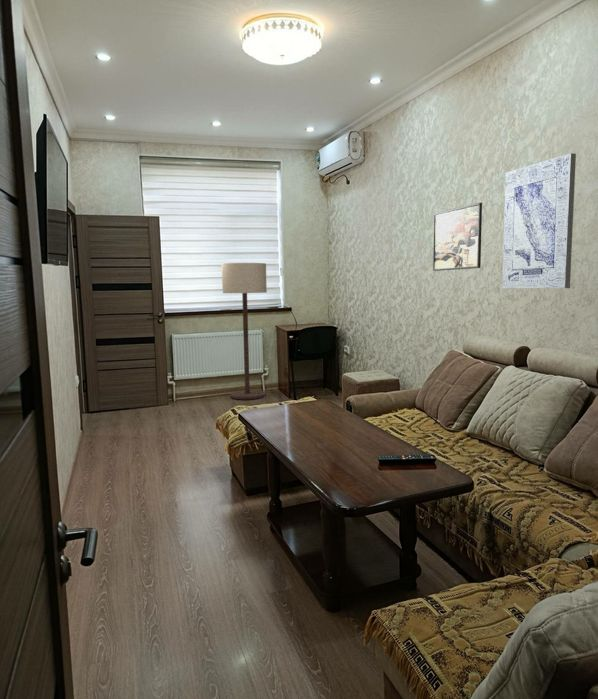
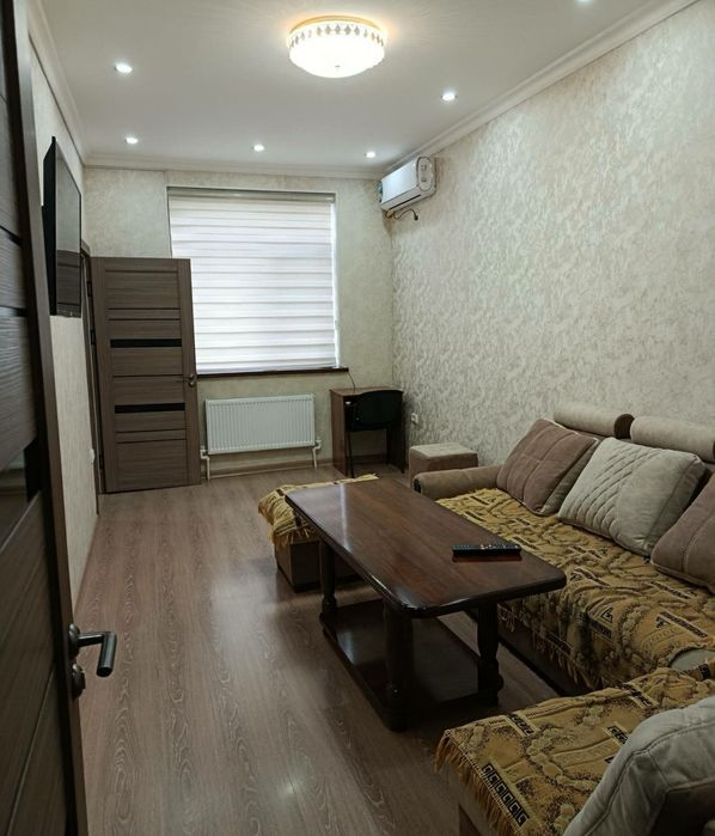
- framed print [432,202,483,272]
- floor lamp [221,262,268,400]
- wall art [501,152,577,290]
